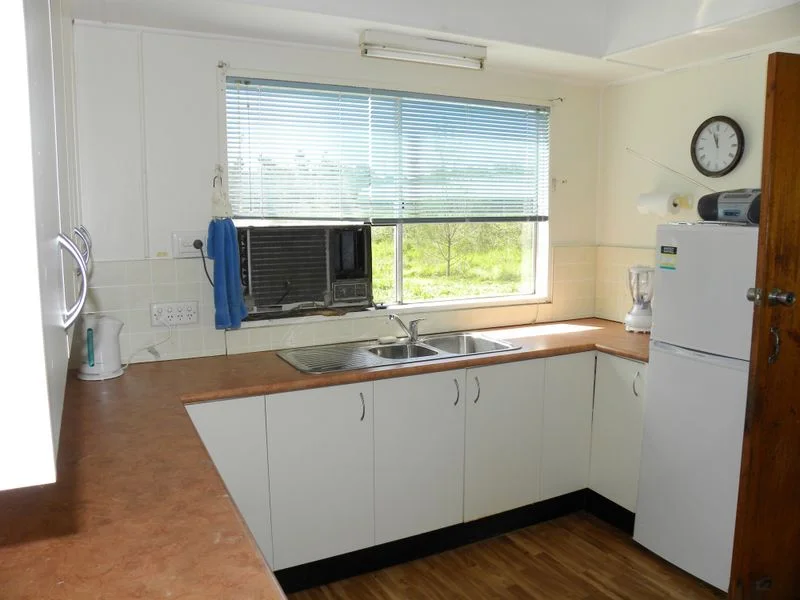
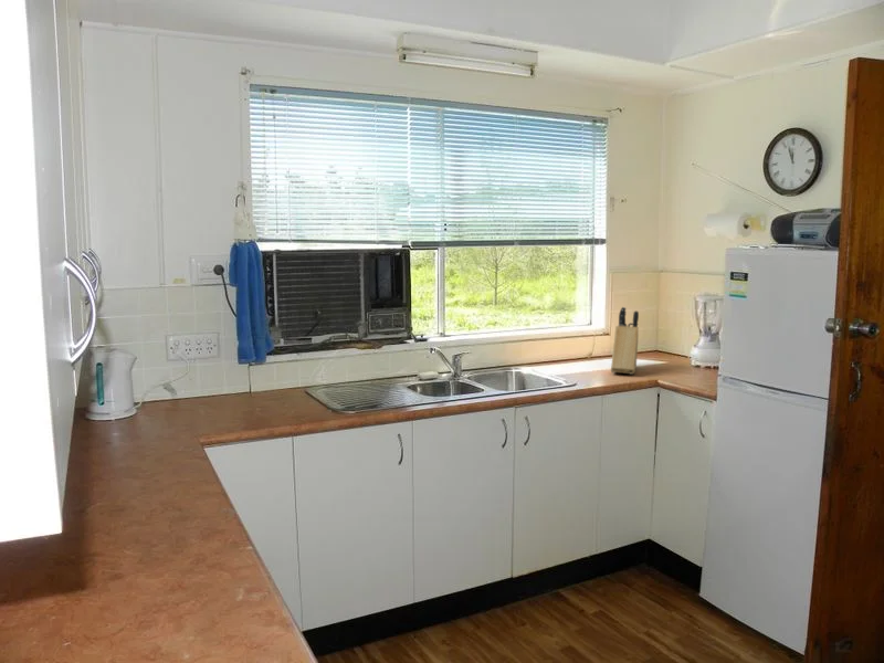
+ knife block [610,306,640,376]
